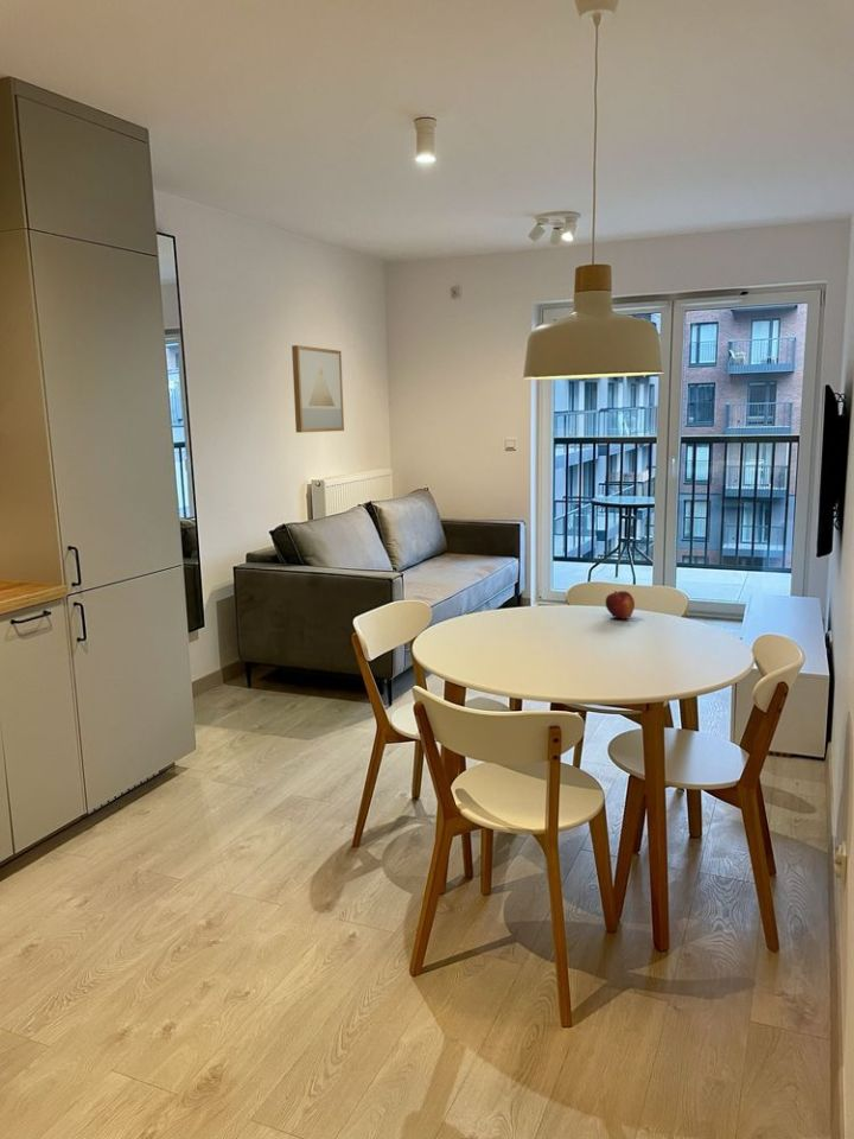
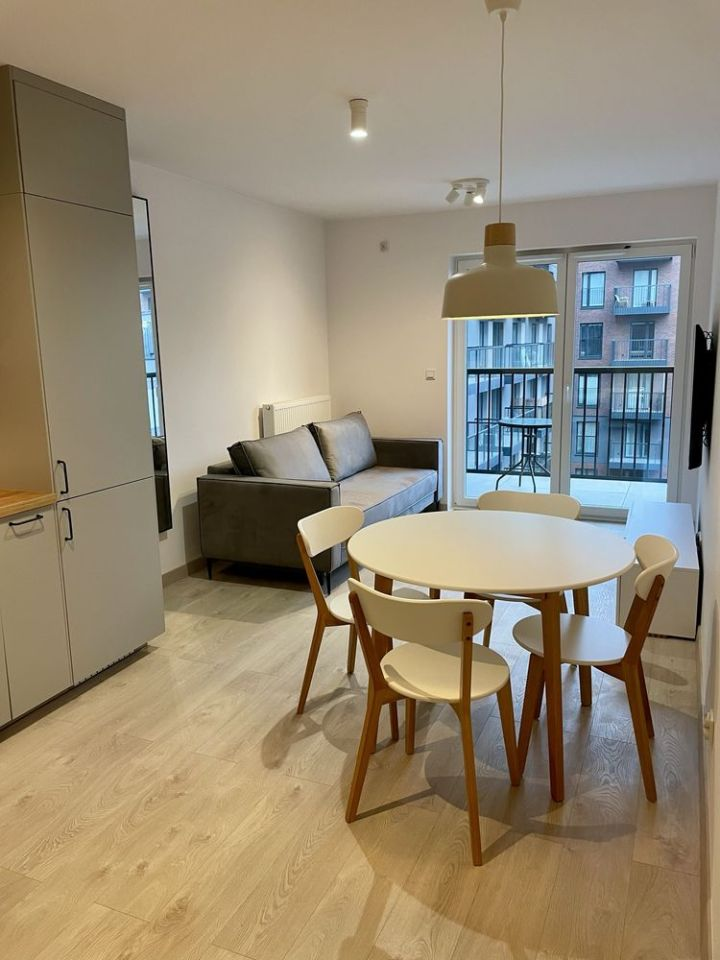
- fruit [604,590,636,621]
- wall art [291,344,345,434]
